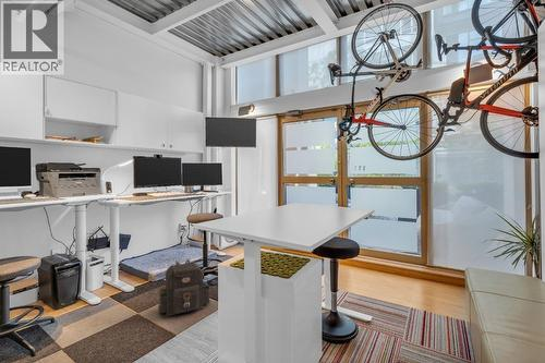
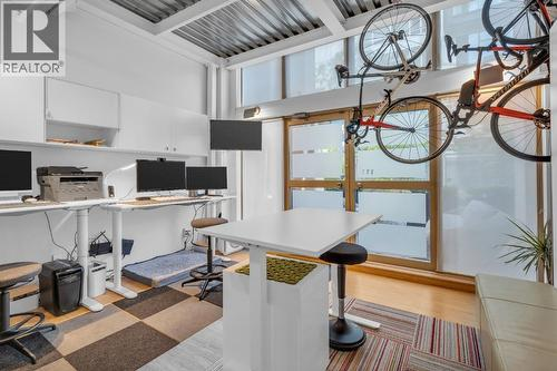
- backpack [157,258,211,317]
